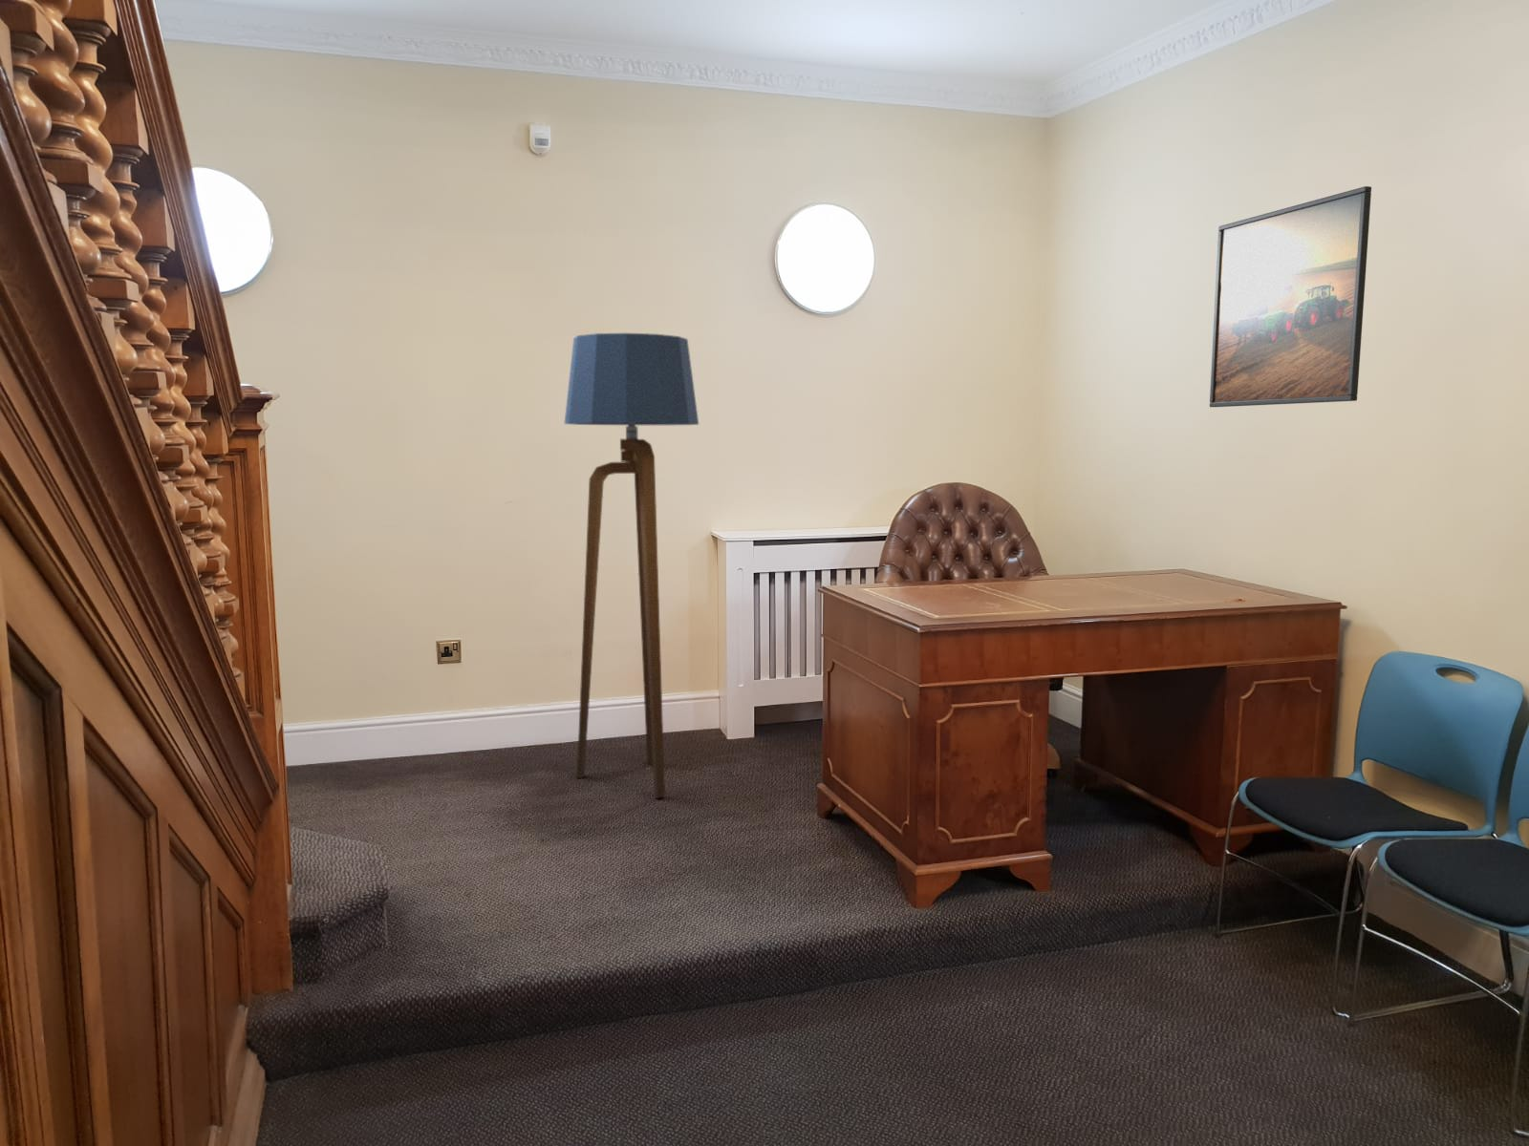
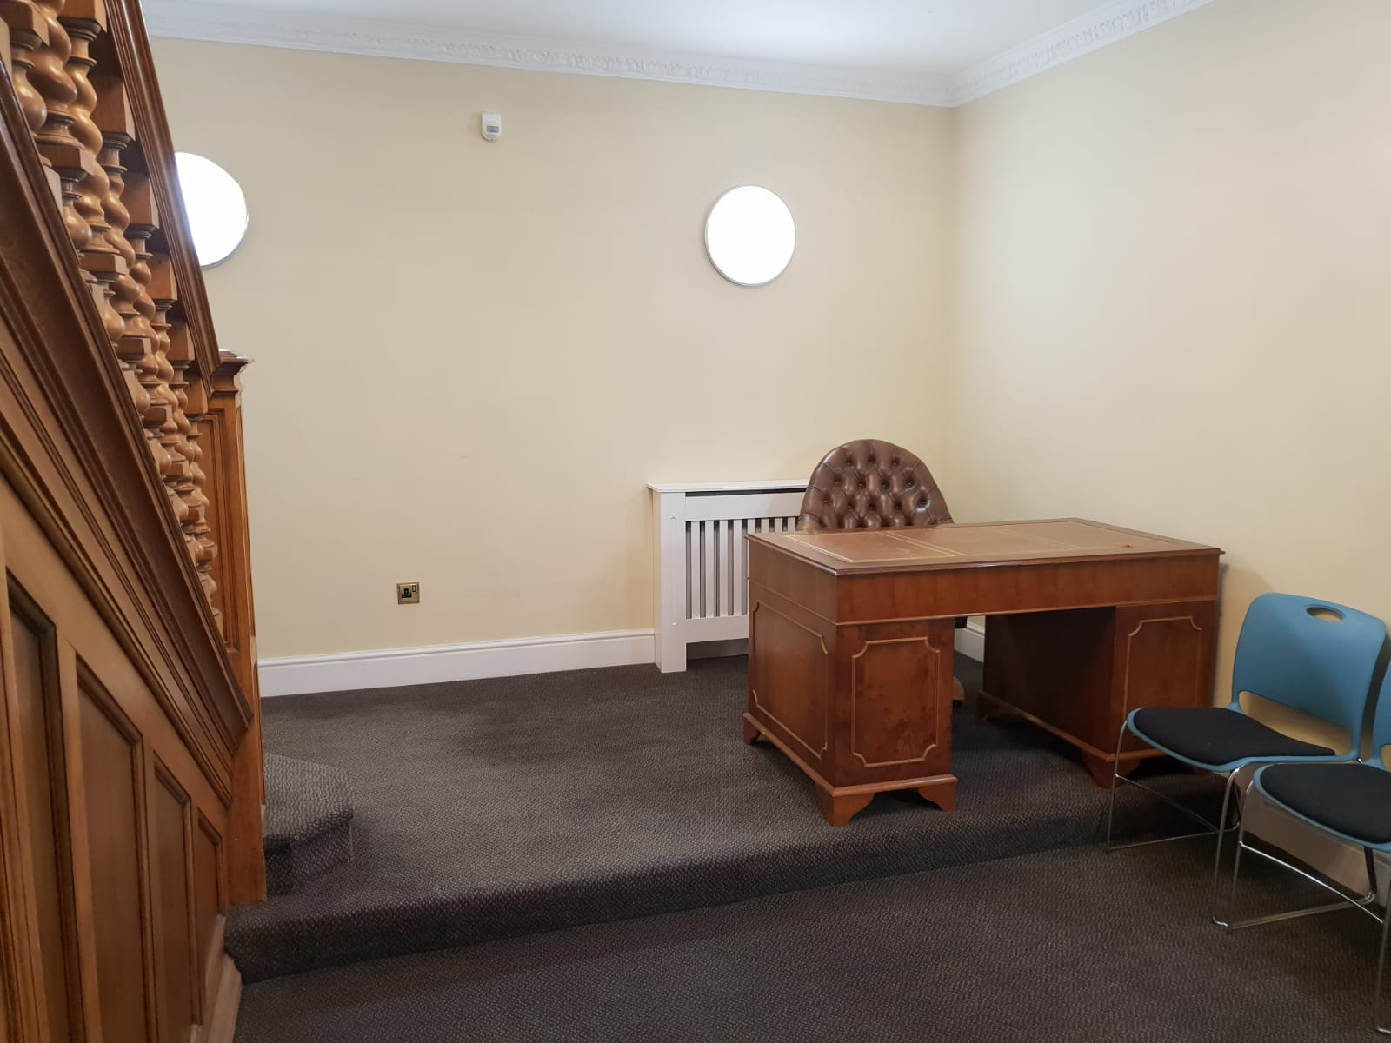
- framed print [1209,185,1372,408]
- floor lamp [563,332,699,799]
